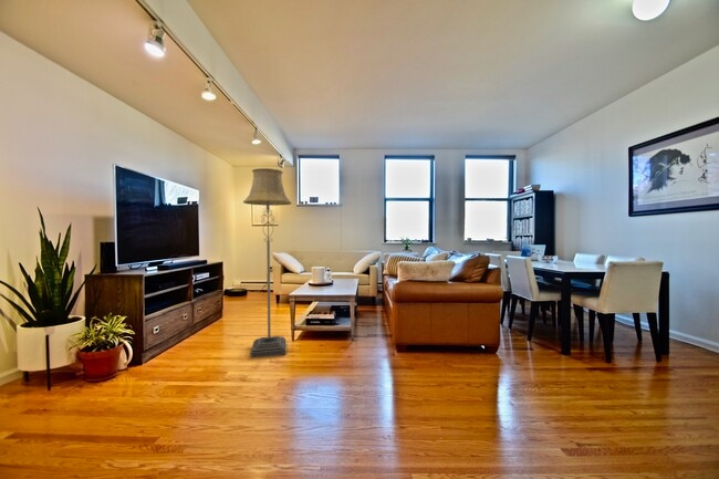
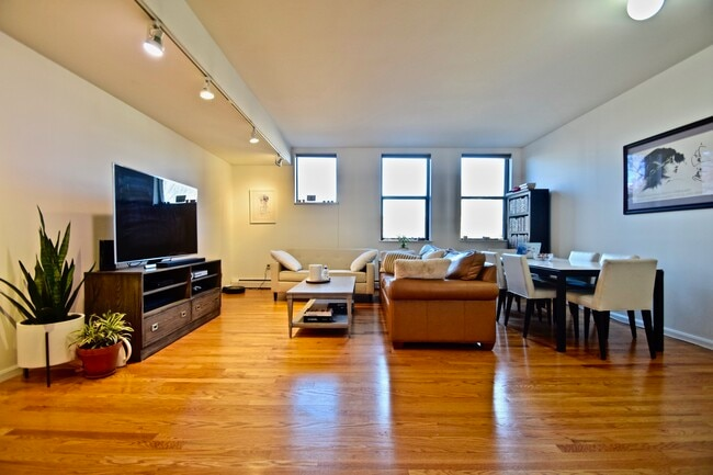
- floor lamp [242,167,293,358]
